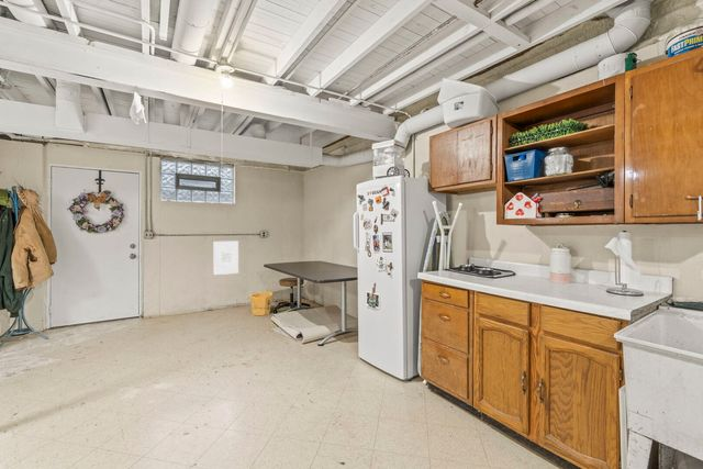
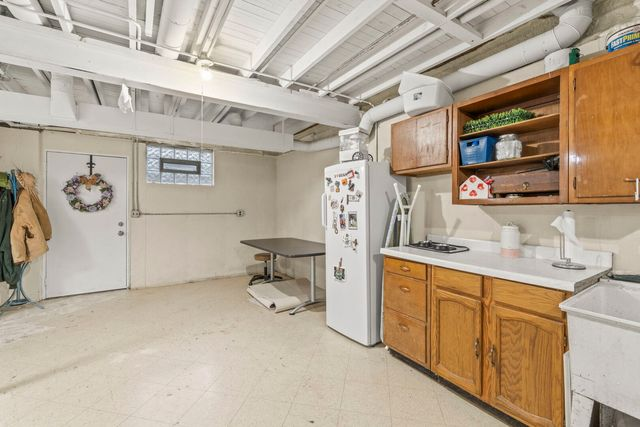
- wall art [213,241,239,276]
- bucket [246,291,276,316]
